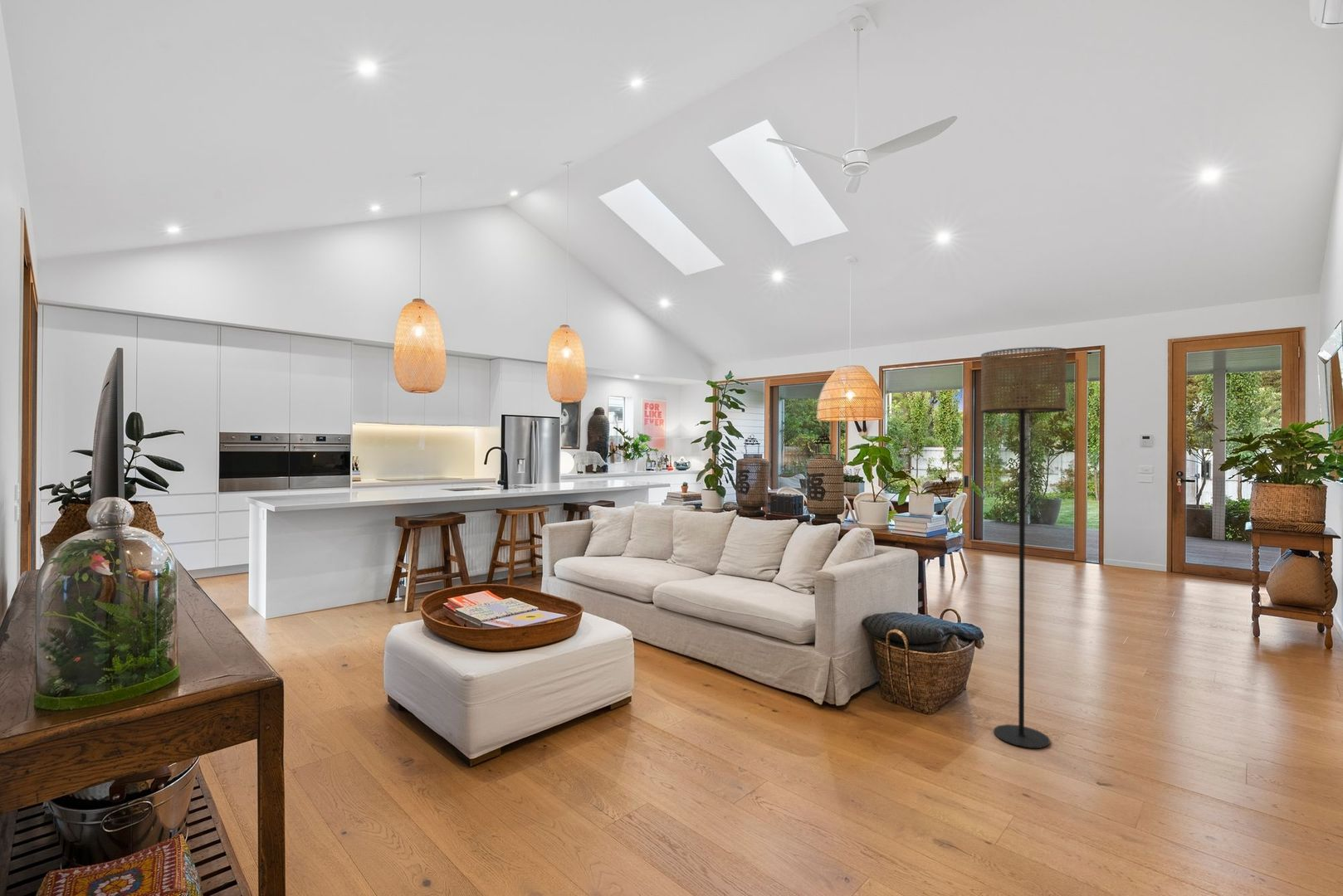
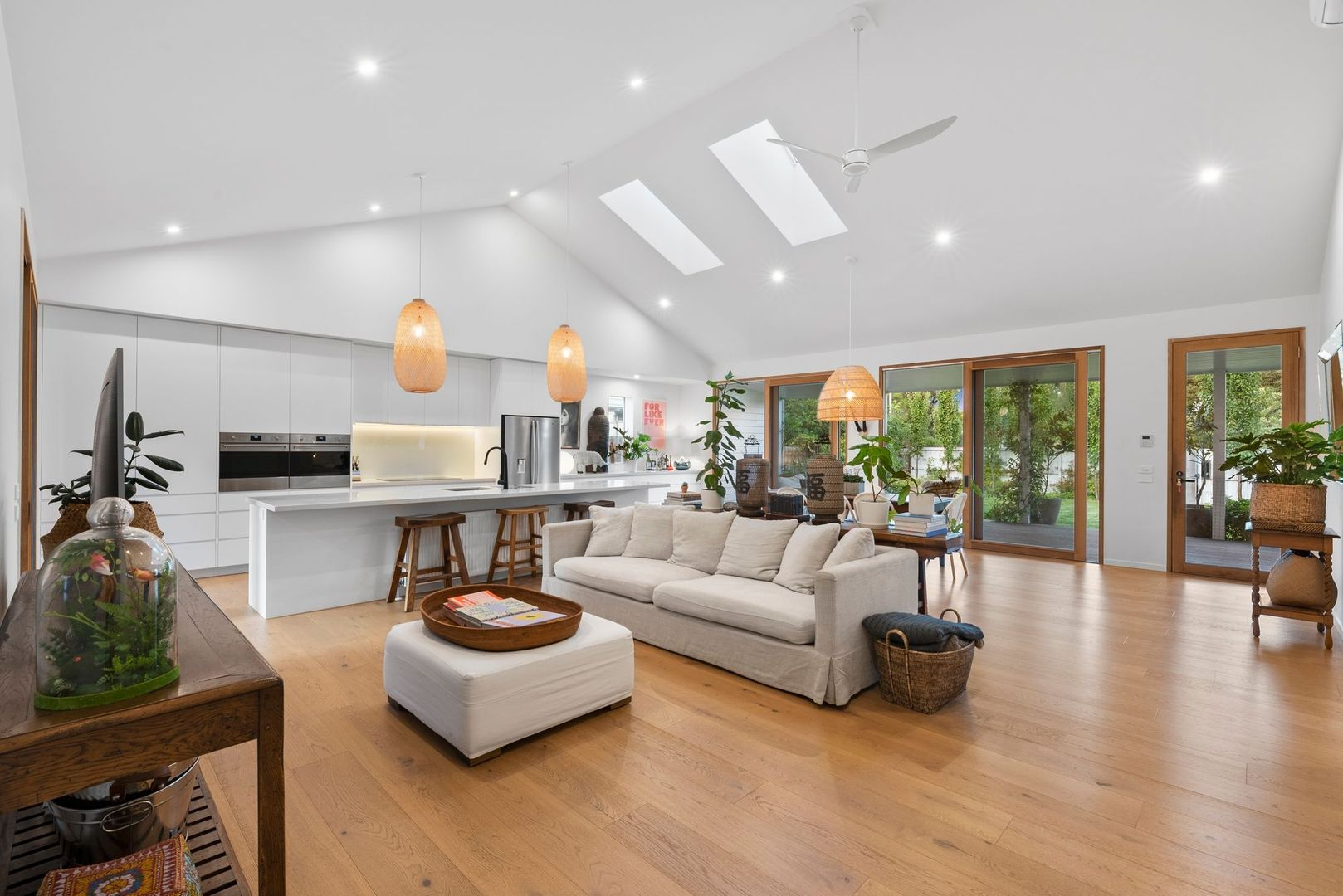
- floor lamp [980,346,1067,749]
